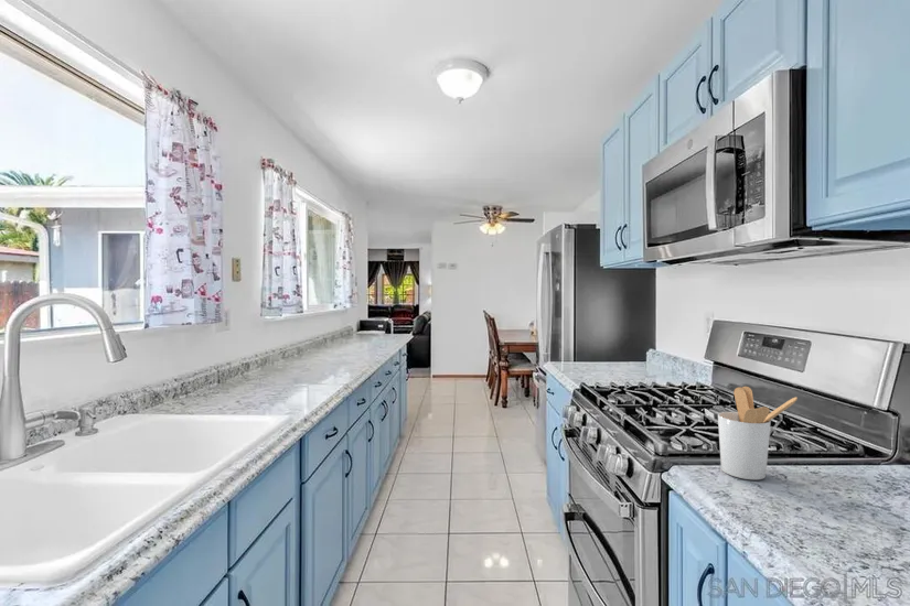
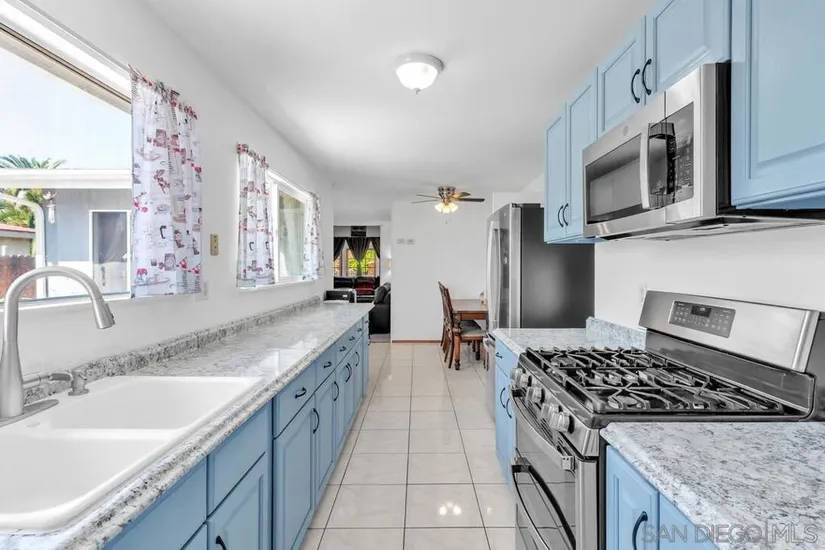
- utensil holder [717,386,799,480]
